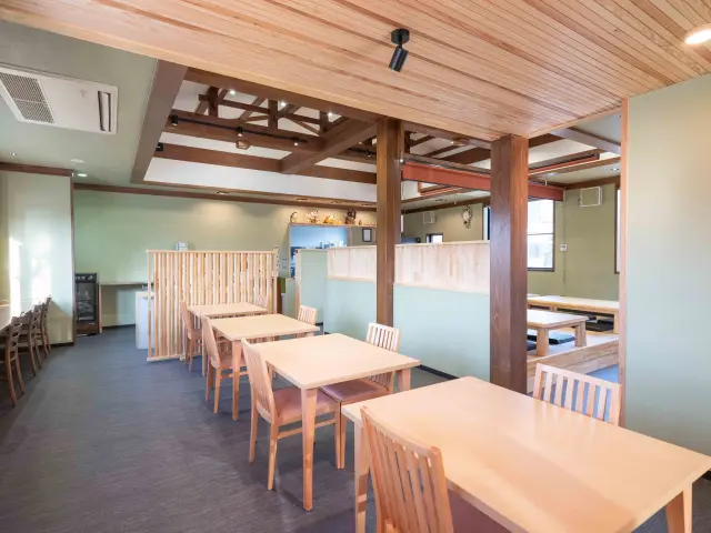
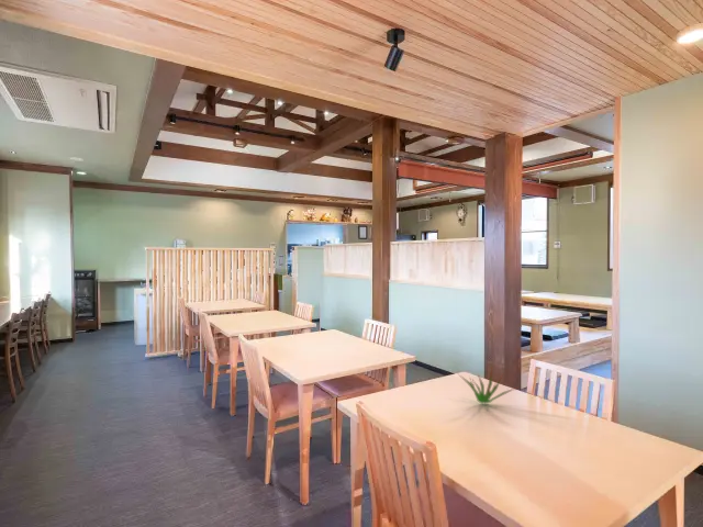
+ succulent plant [458,368,521,404]
